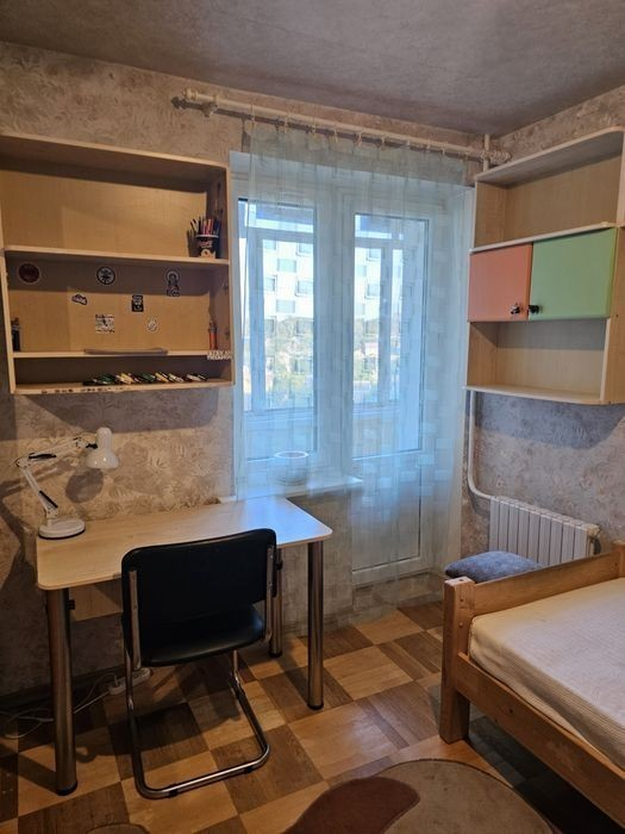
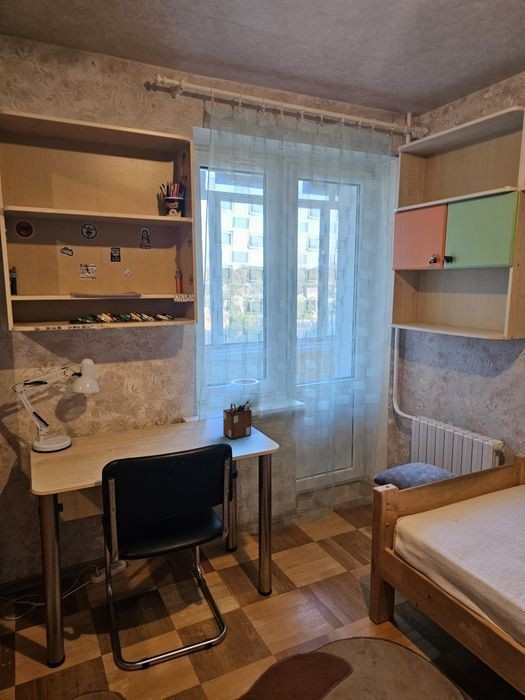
+ desk organizer [222,399,253,440]
